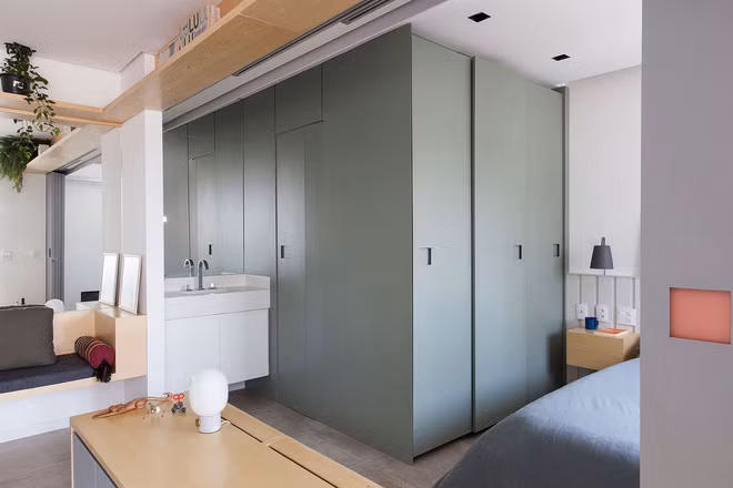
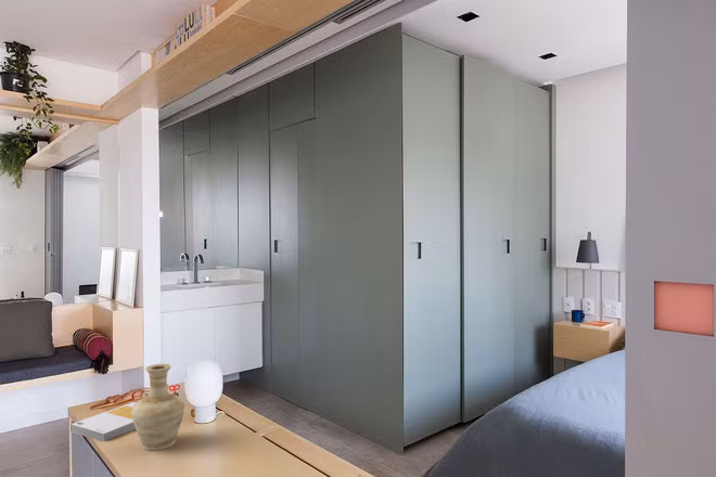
+ vase [131,363,186,451]
+ book [69,401,137,442]
